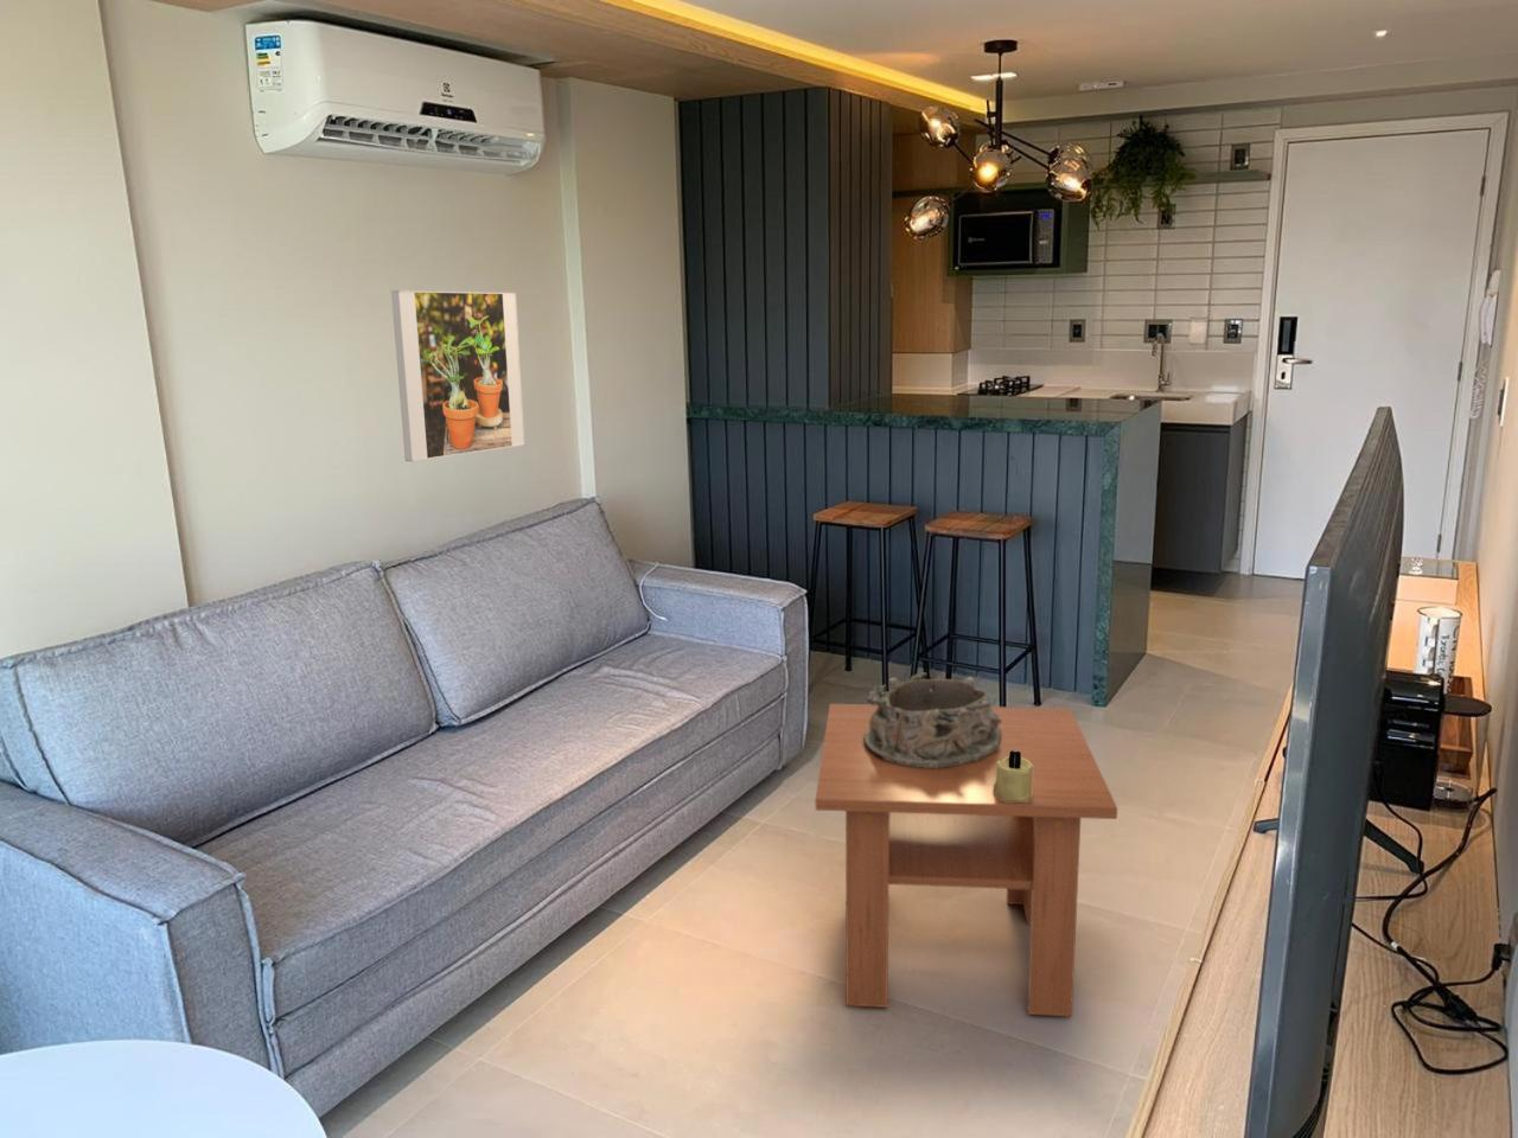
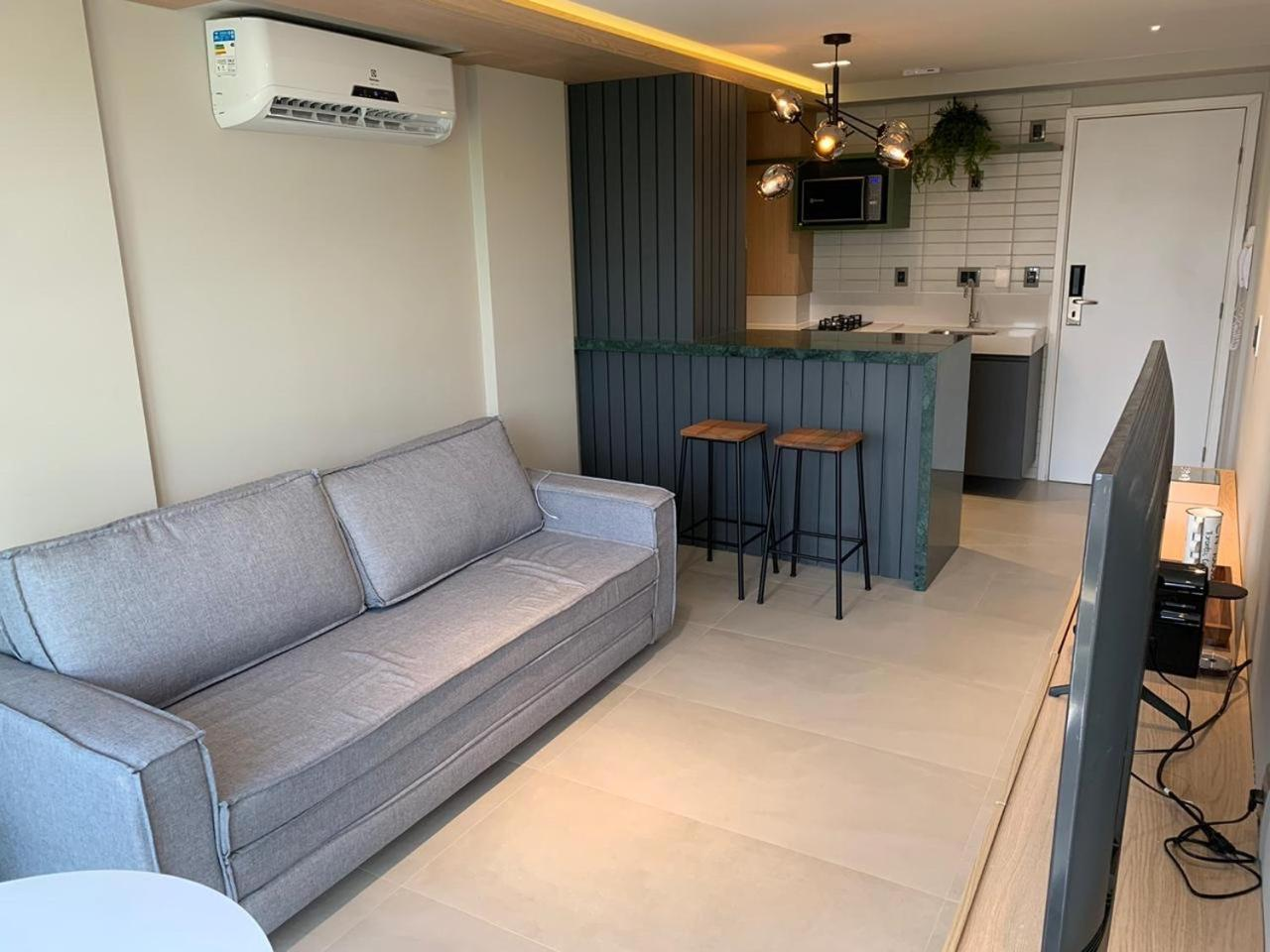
- coffee table [815,703,1119,1017]
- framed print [390,289,527,463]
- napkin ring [863,672,1000,769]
- candle [992,751,1034,801]
